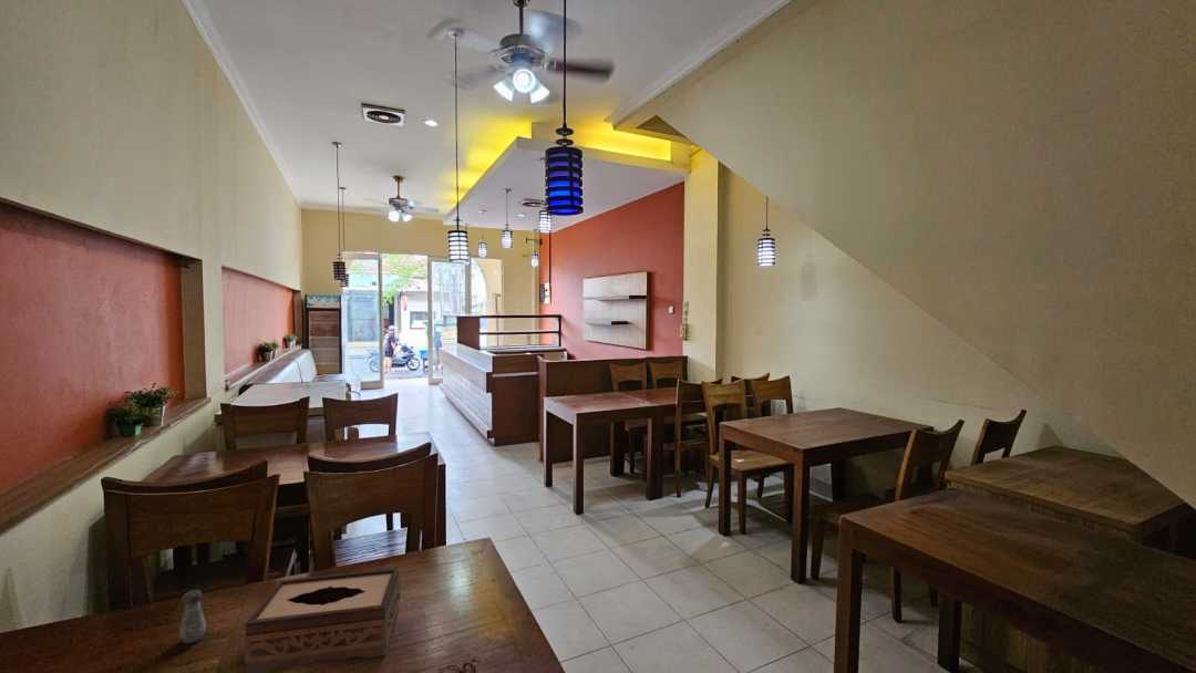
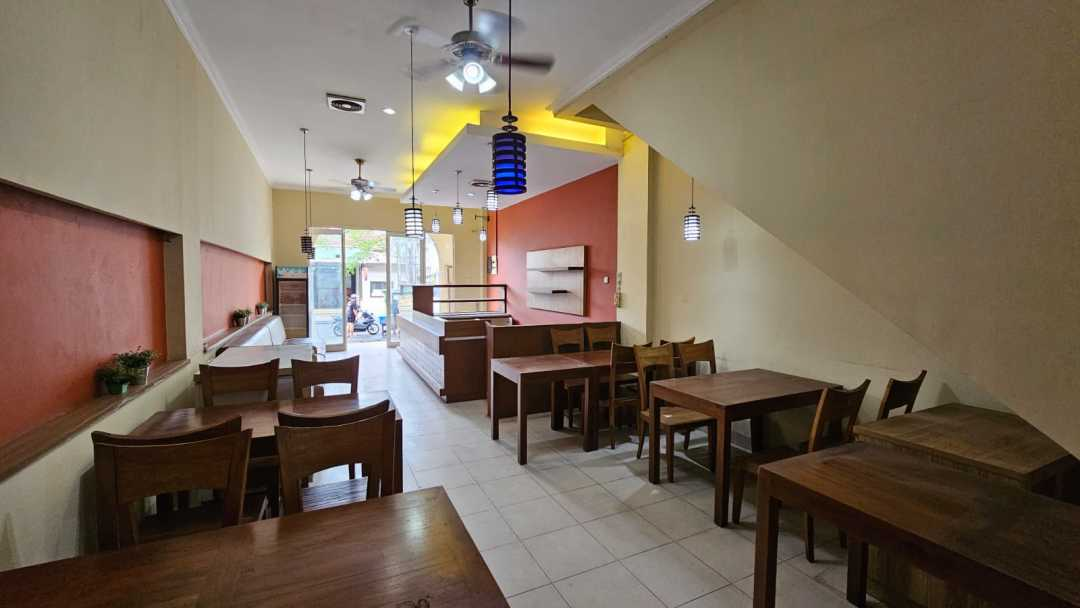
- salt shaker [178,589,207,644]
- tissue box [243,567,401,673]
